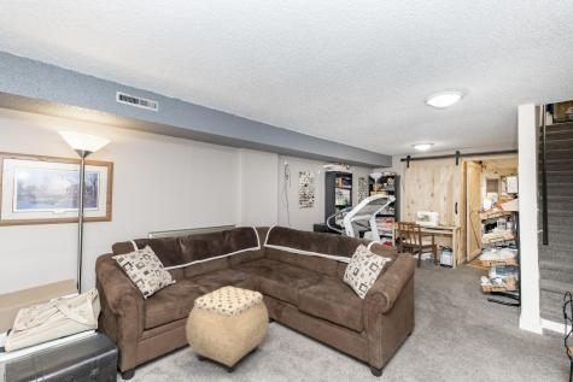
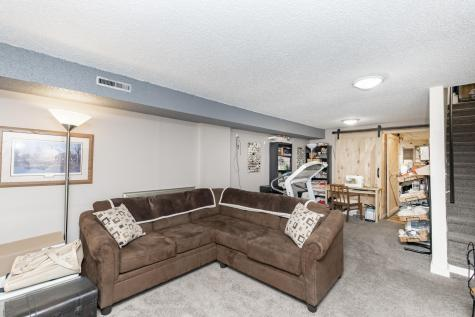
- ottoman [185,286,270,374]
